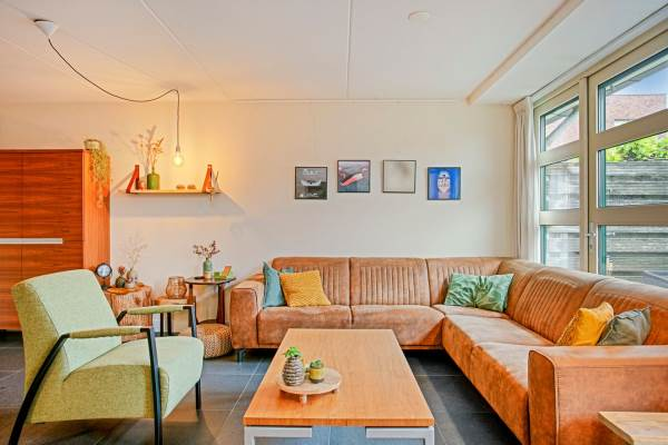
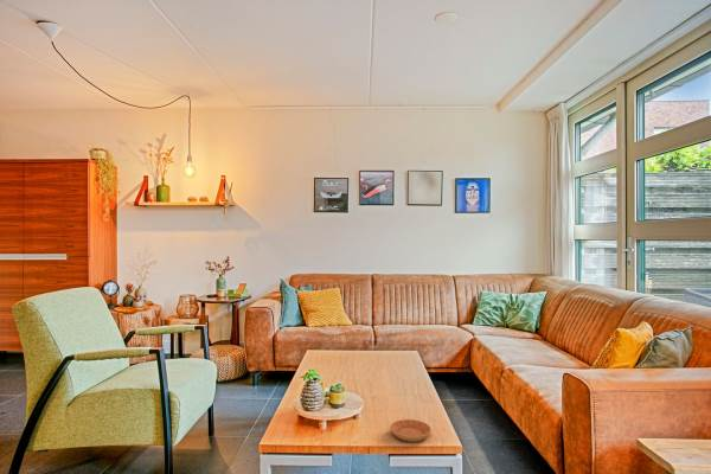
+ saucer [390,418,433,443]
